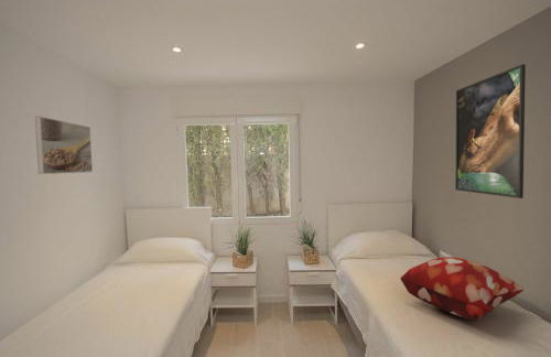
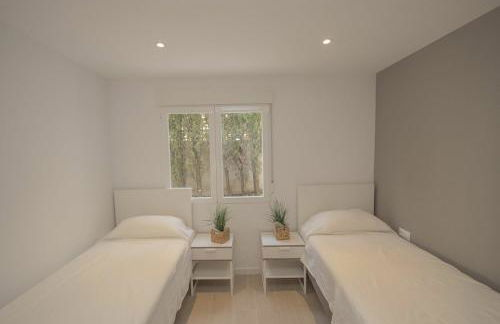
- decorative pillow [399,256,525,321]
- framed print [454,63,527,199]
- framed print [34,116,94,175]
